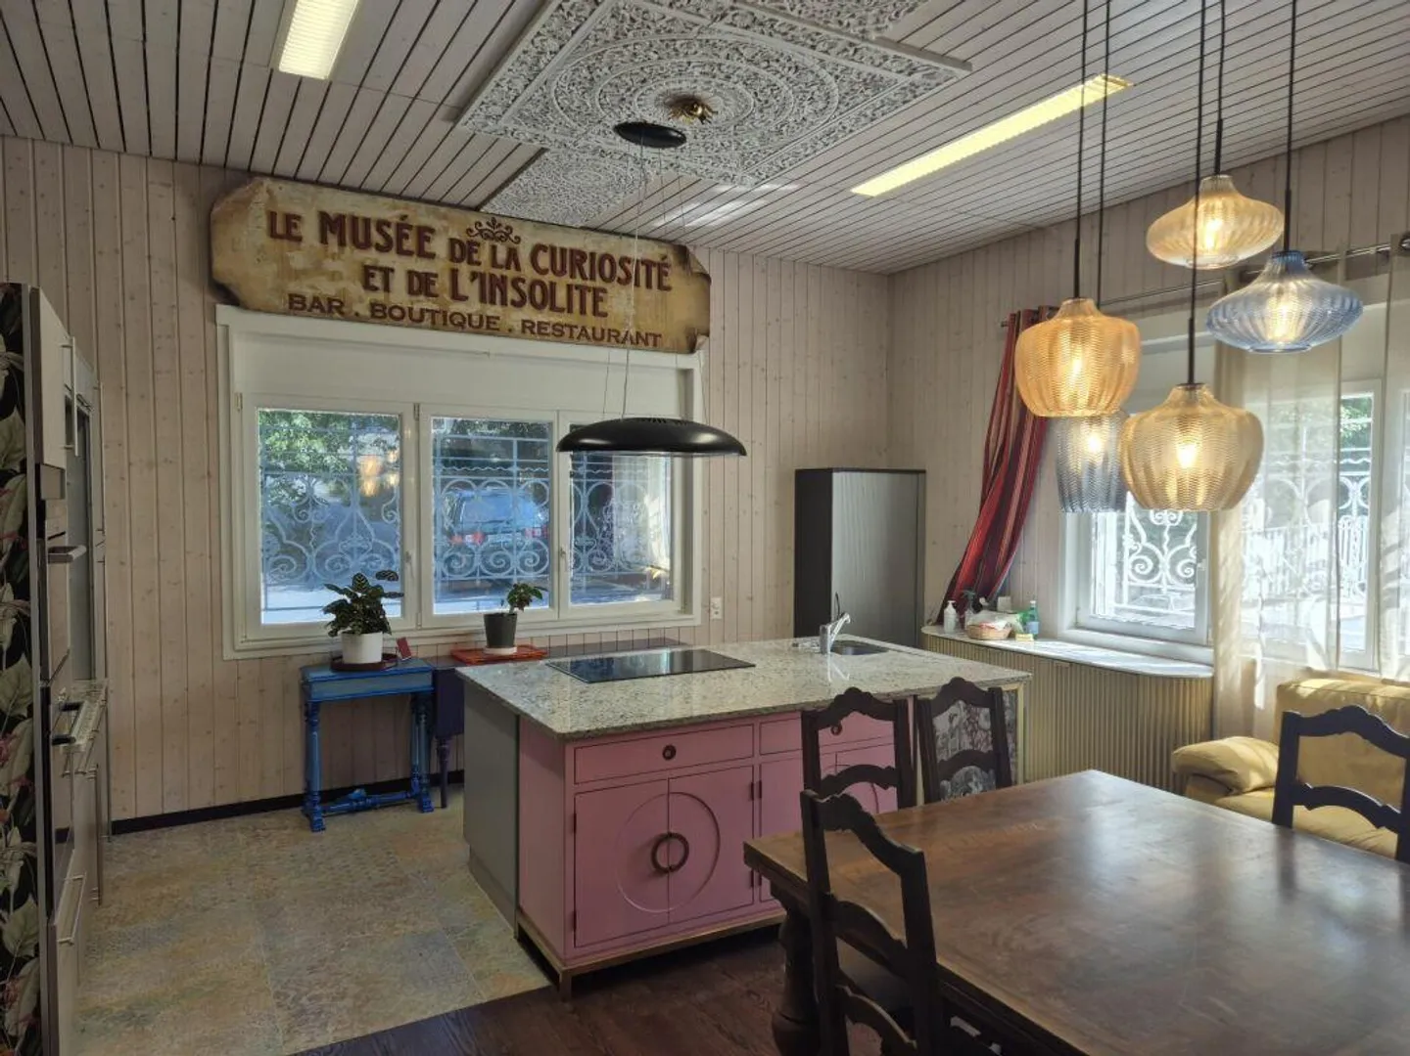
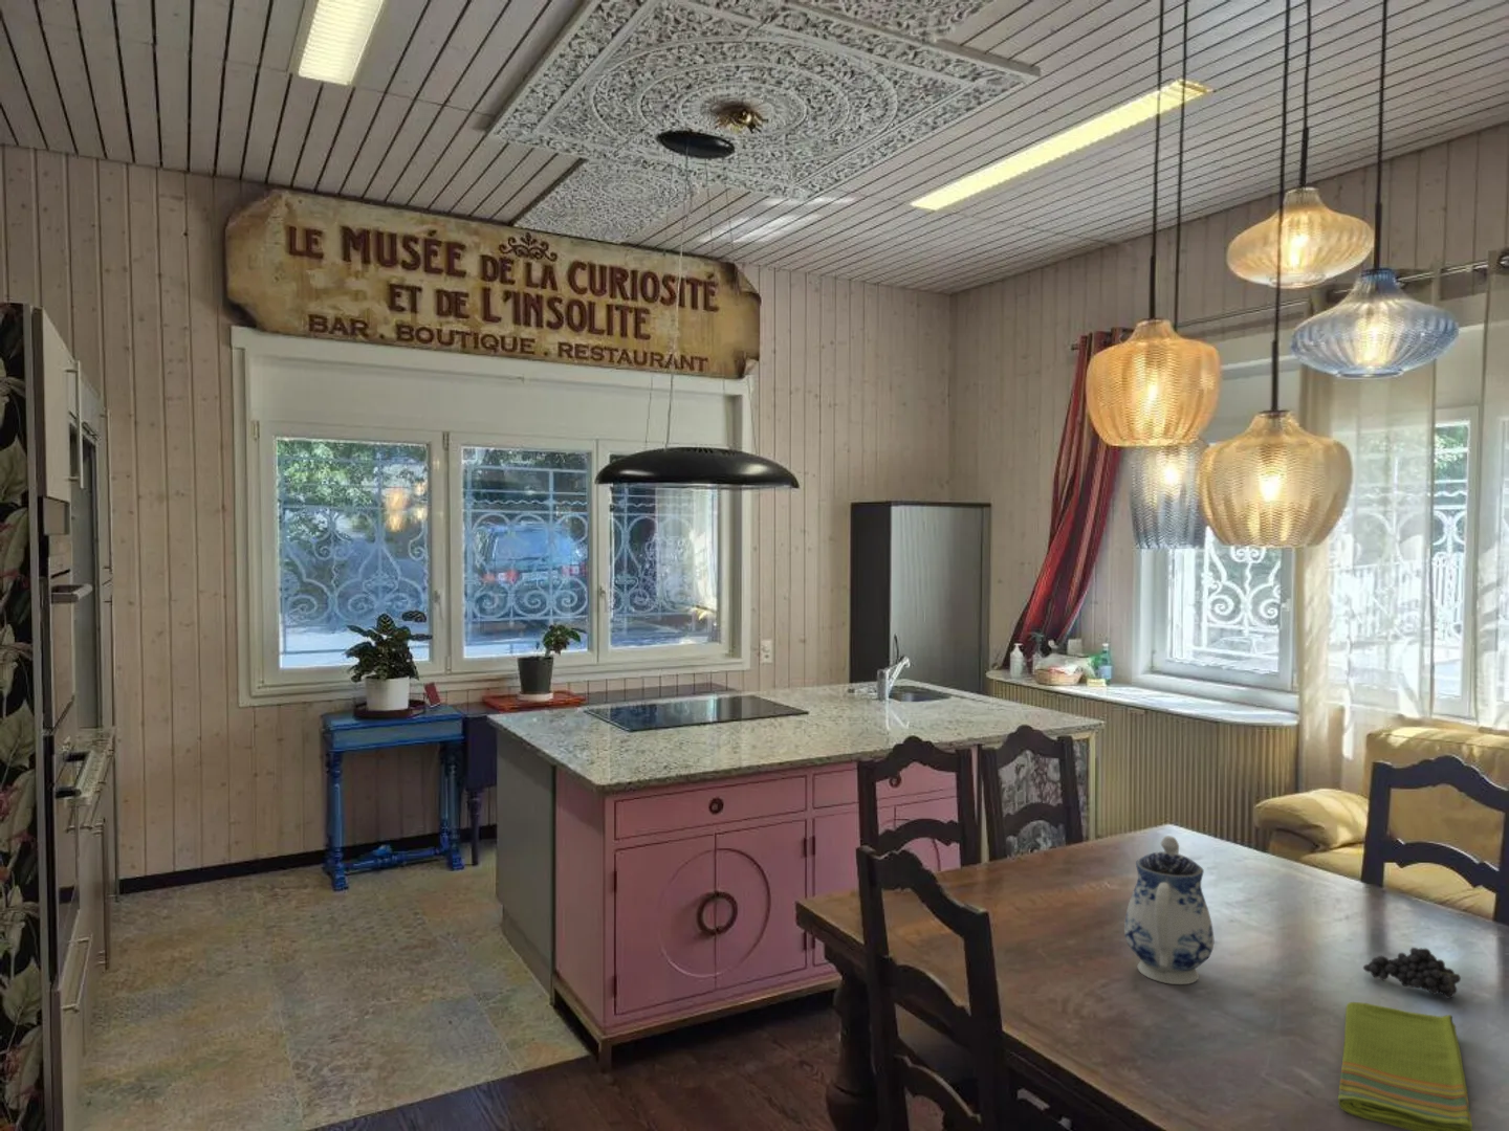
+ fruit [1363,947,1461,999]
+ dish towel [1337,1002,1475,1131]
+ teapot [1123,835,1214,985]
